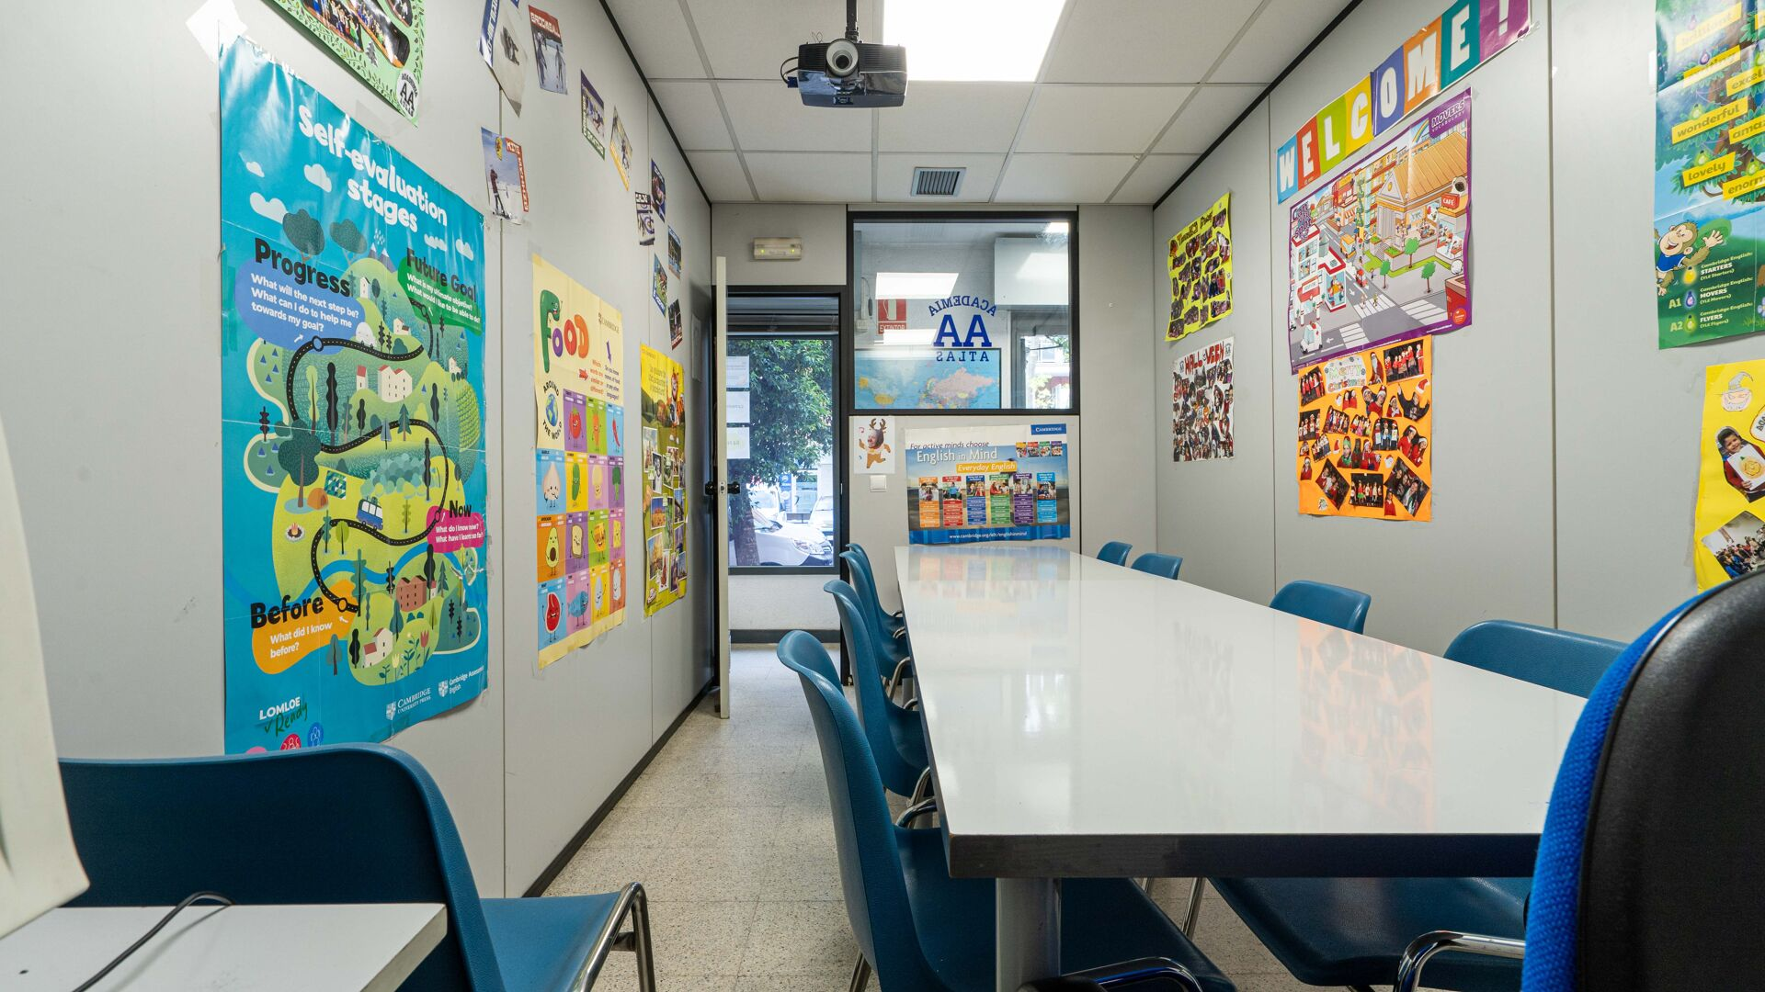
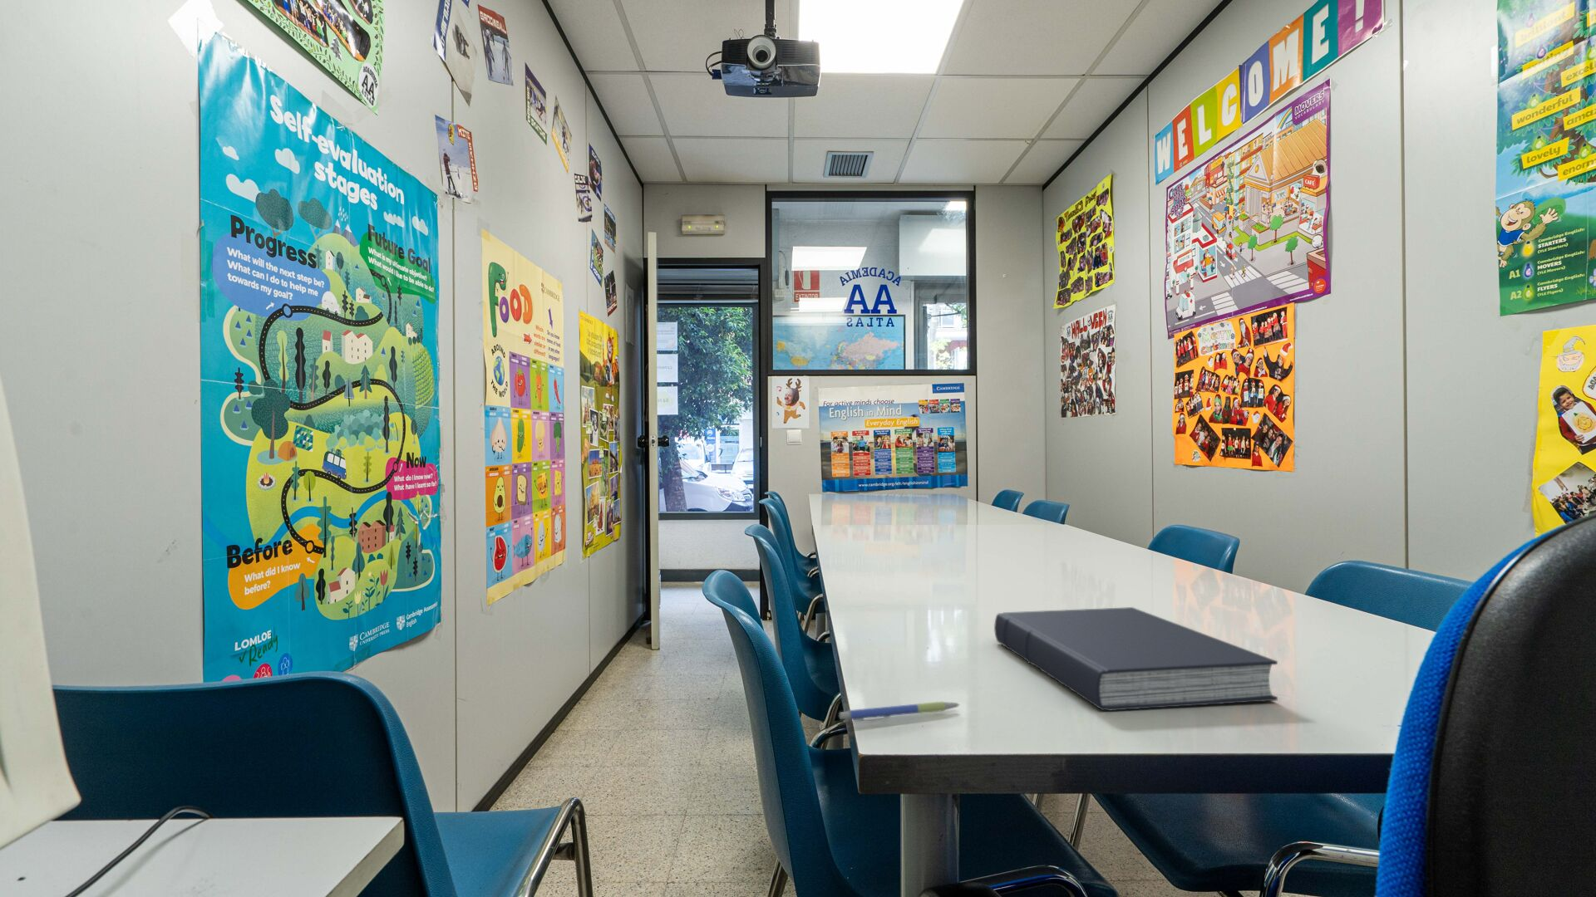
+ pen [837,701,961,723]
+ book [993,607,1278,712]
